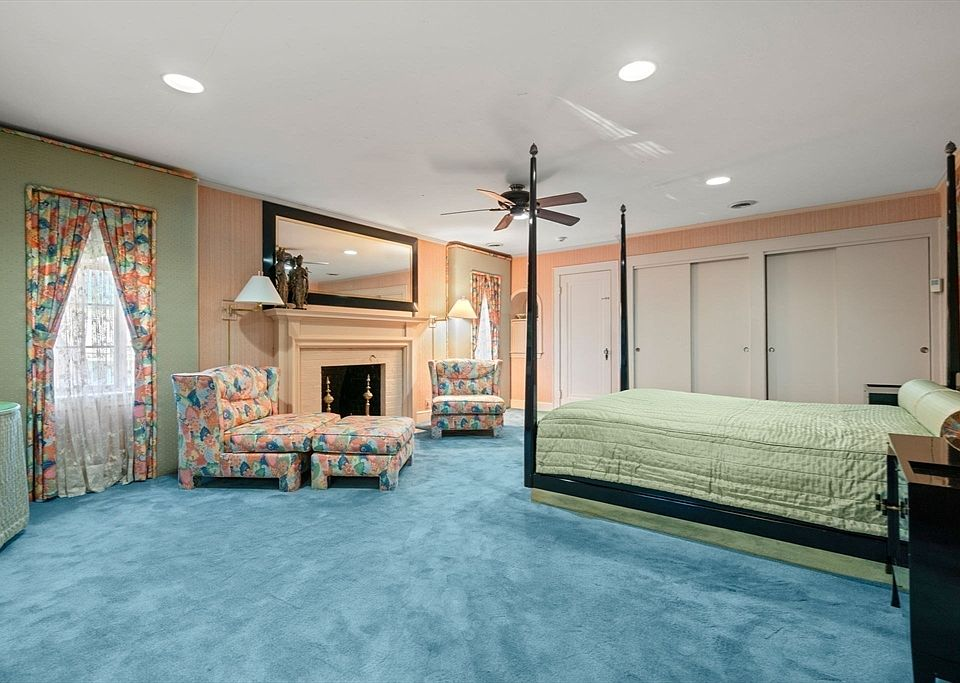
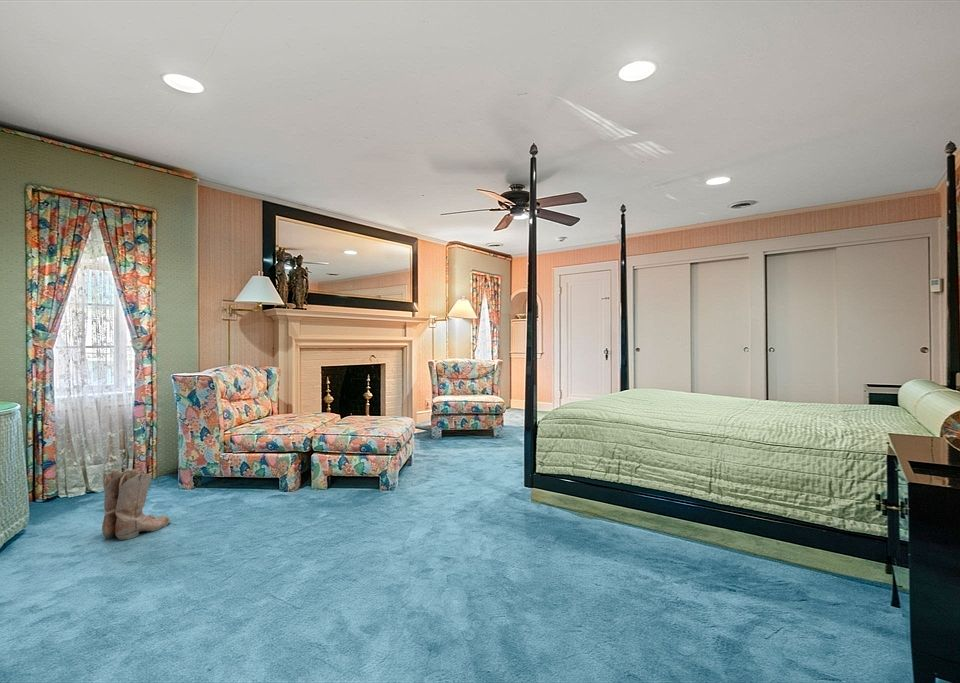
+ boots [101,468,171,541]
